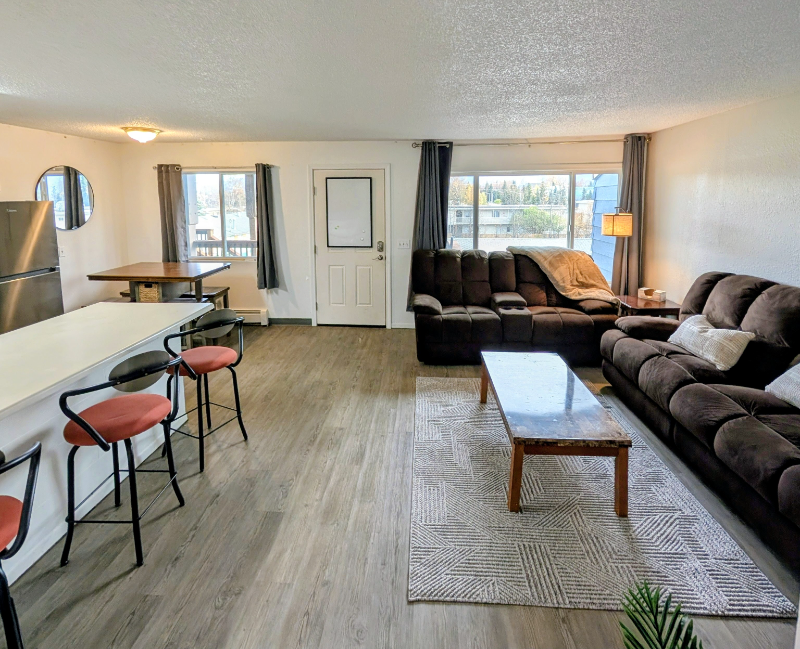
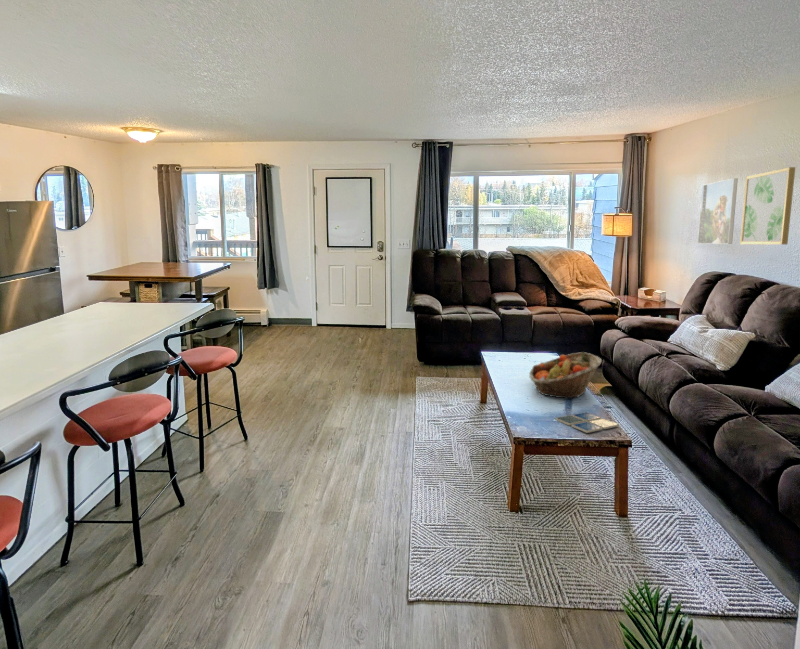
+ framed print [697,177,739,245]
+ drink coaster [554,411,620,434]
+ fruit basket [528,351,603,400]
+ wall art [739,166,796,245]
